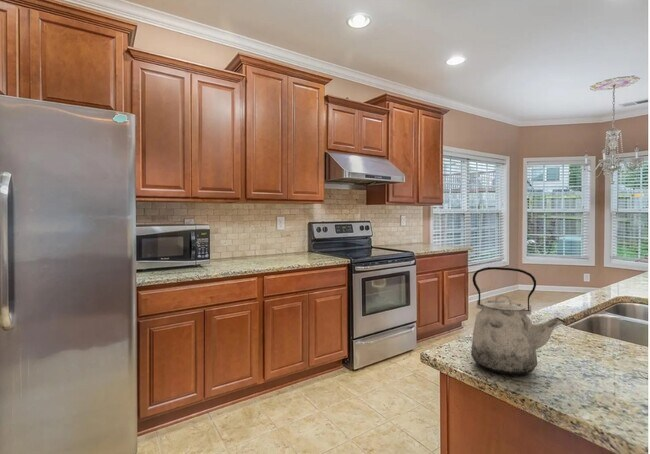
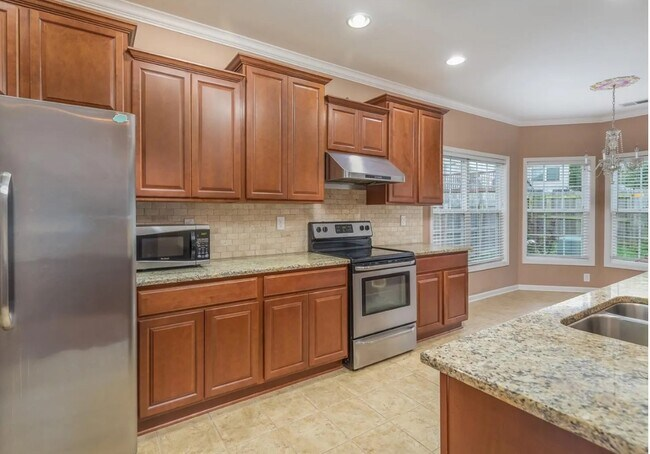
- kettle [470,266,567,376]
